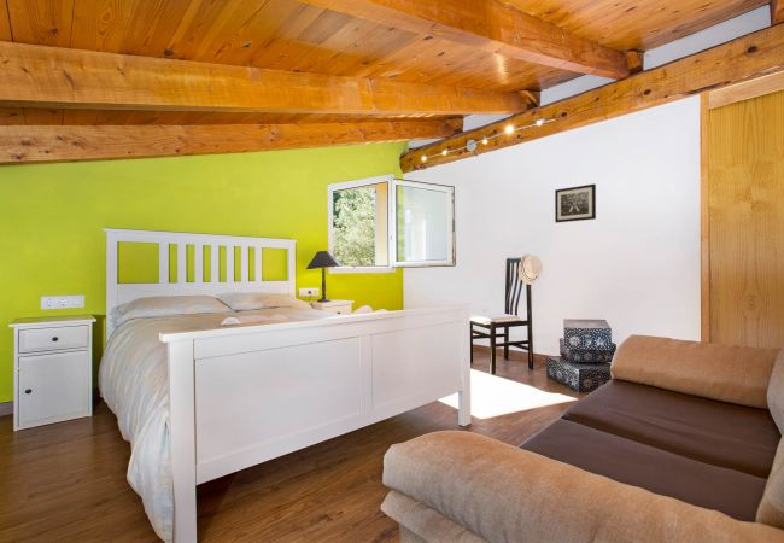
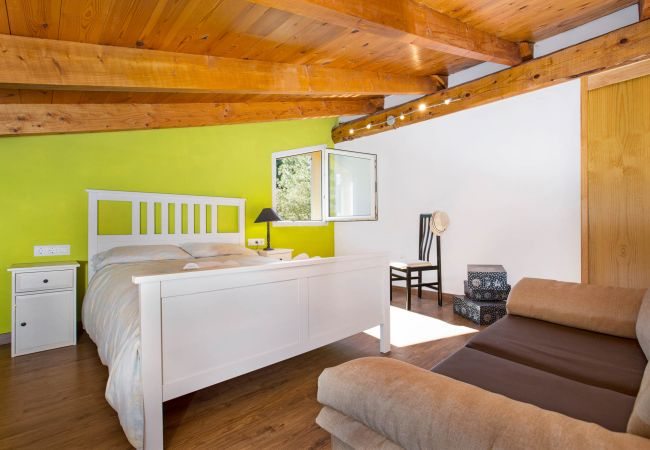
- wall art [554,183,597,224]
